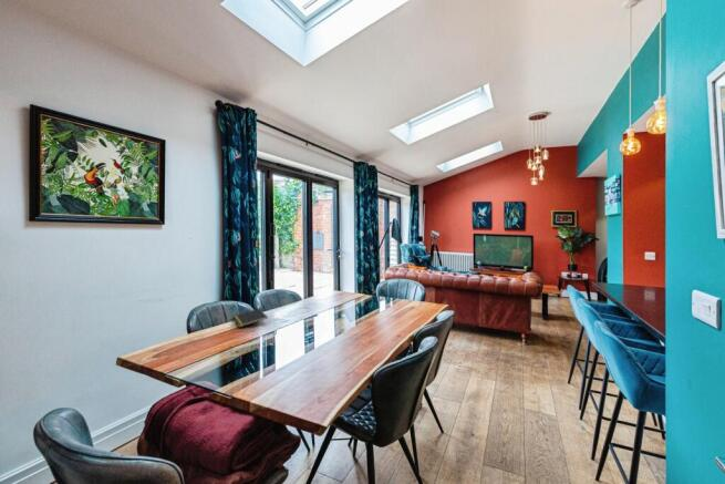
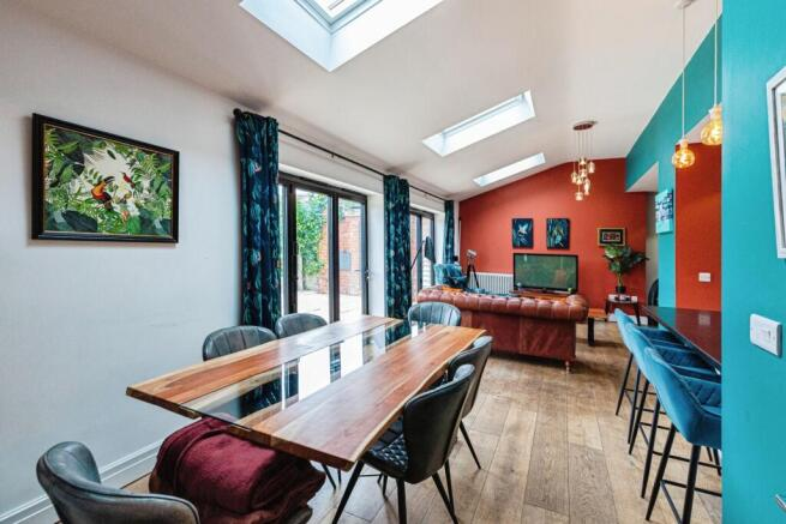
- notepad [231,308,269,329]
